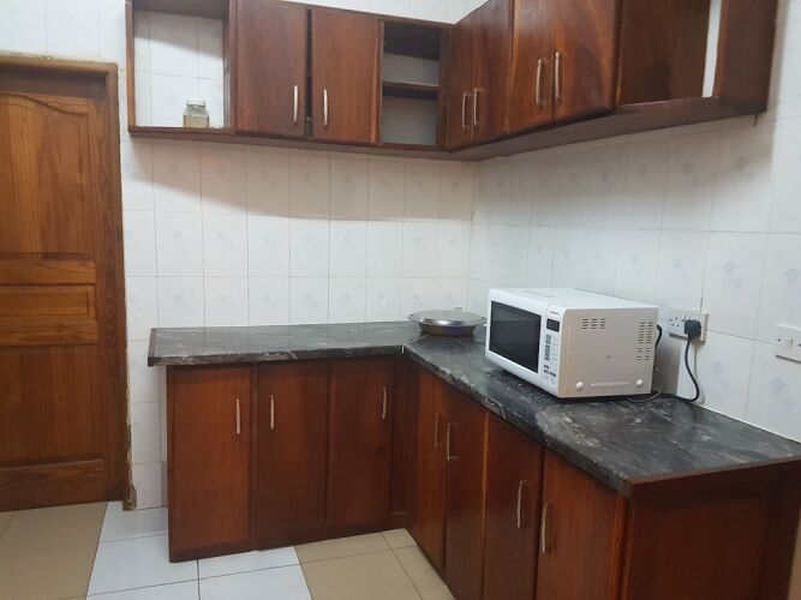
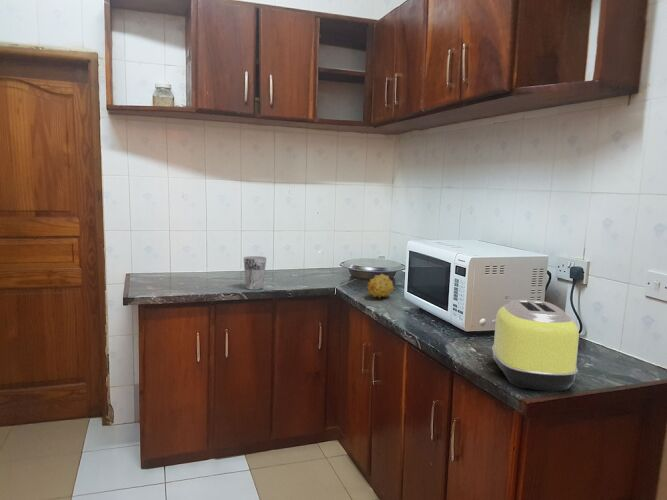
+ cup [243,255,267,291]
+ fruit [366,272,395,300]
+ toaster [491,299,580,392]
